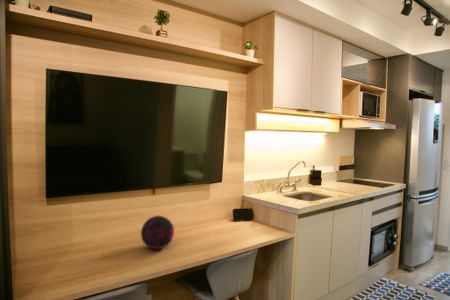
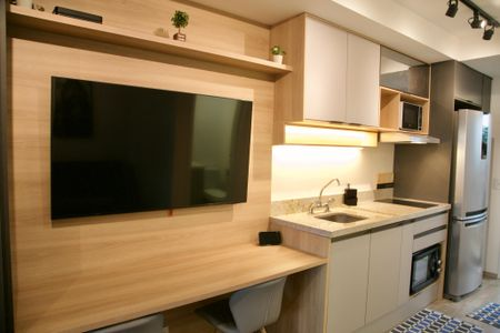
- decorative orb [140,215,175,250]
